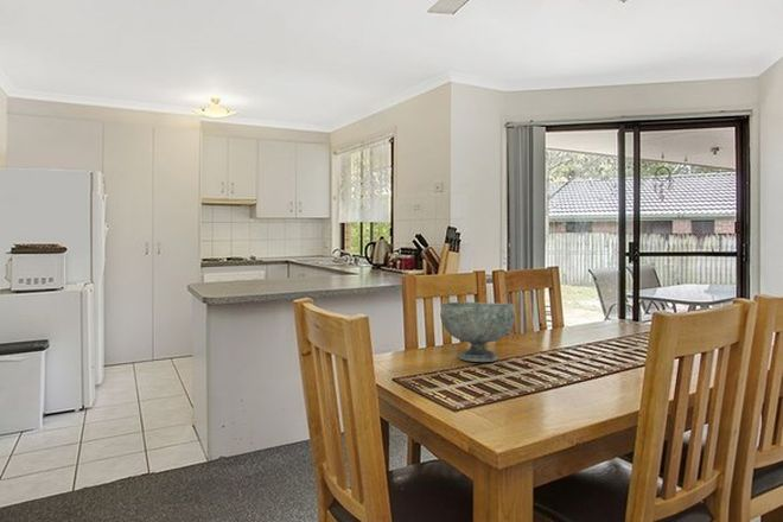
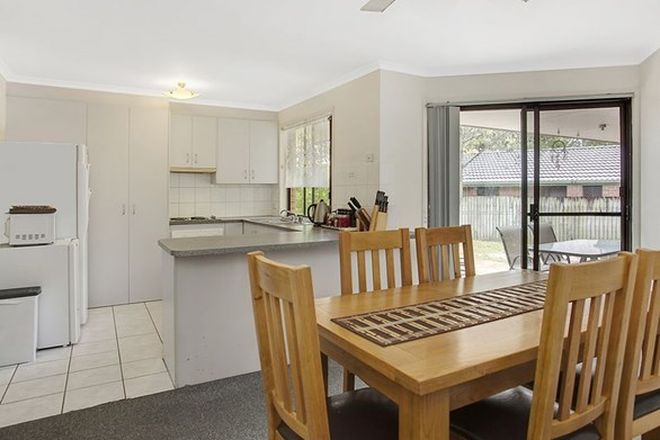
- decorative bowl [439,301,516,363]
